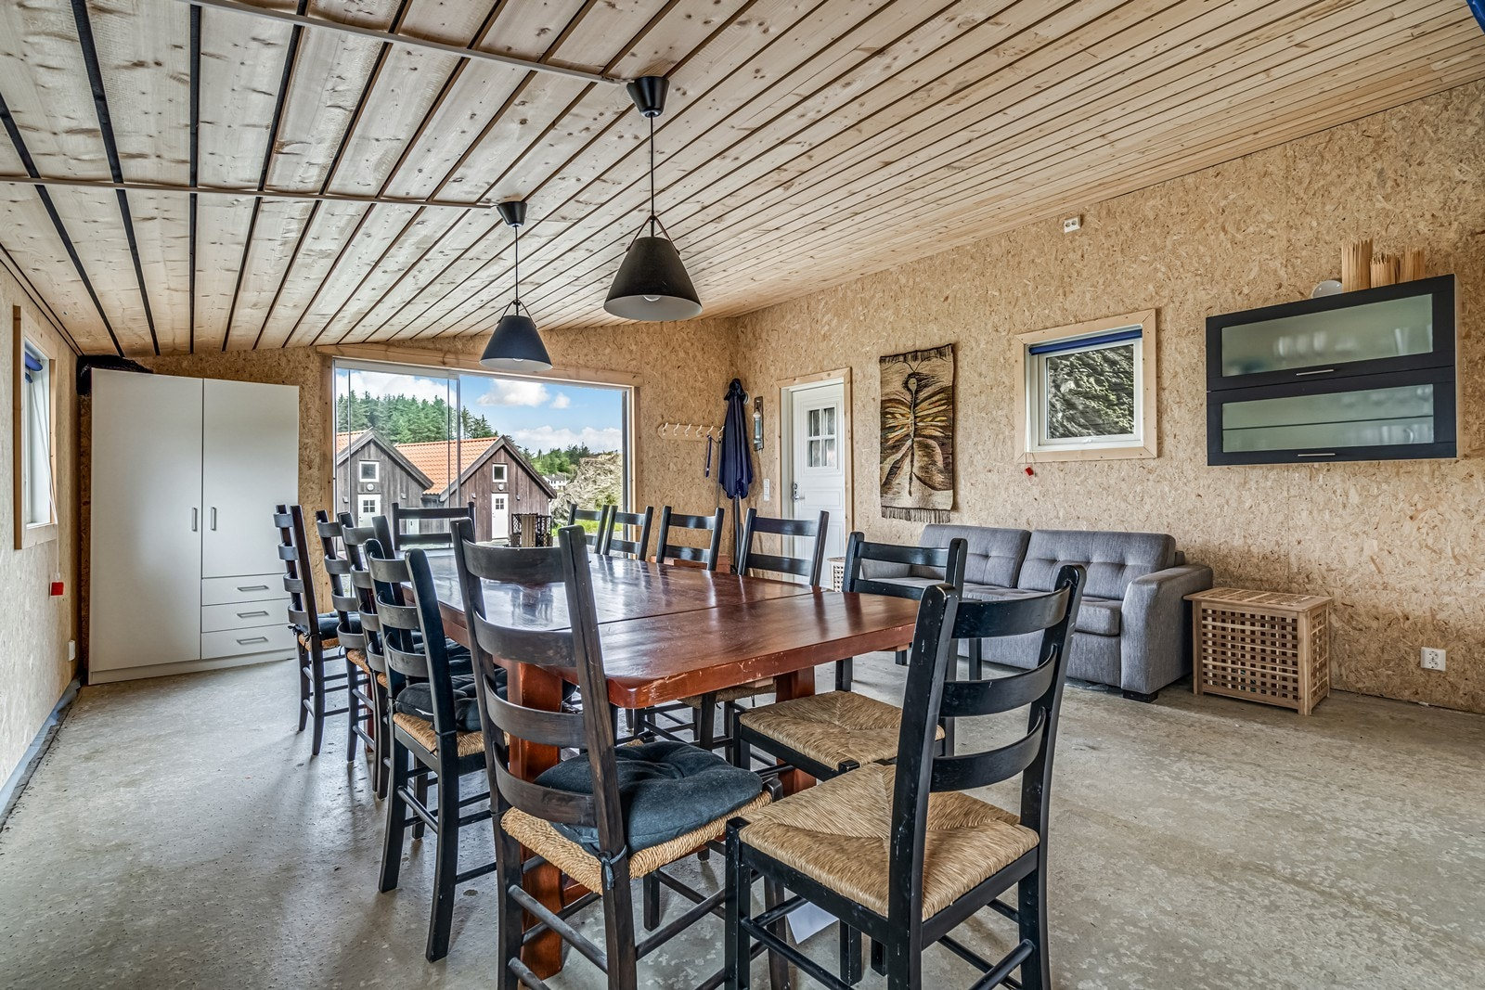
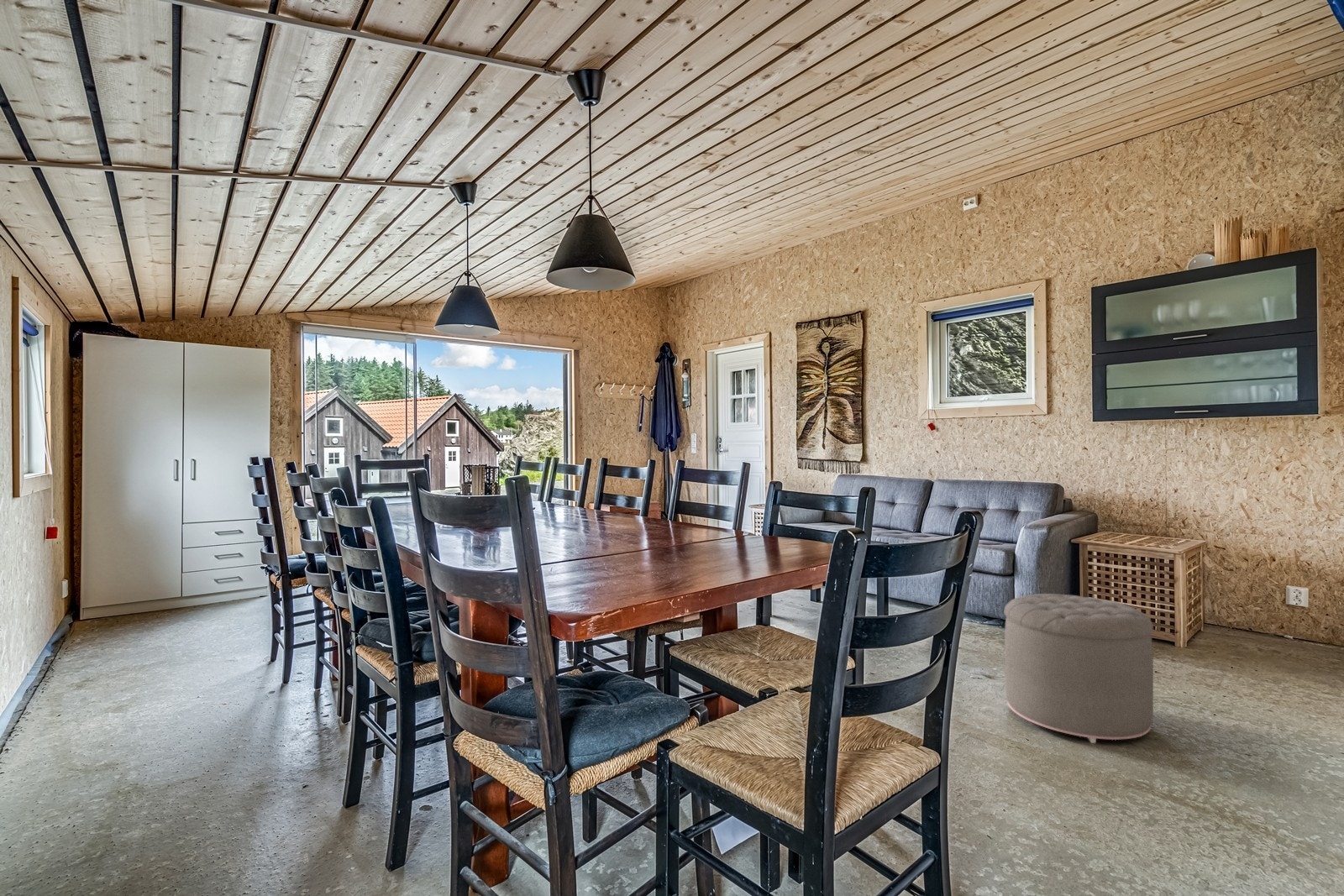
+ ottoman [1003,593,1154,744]
